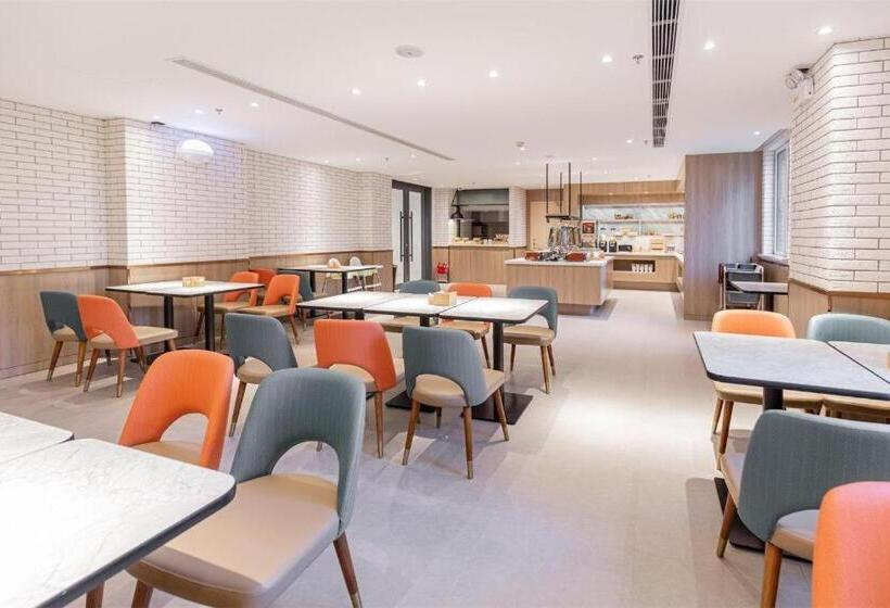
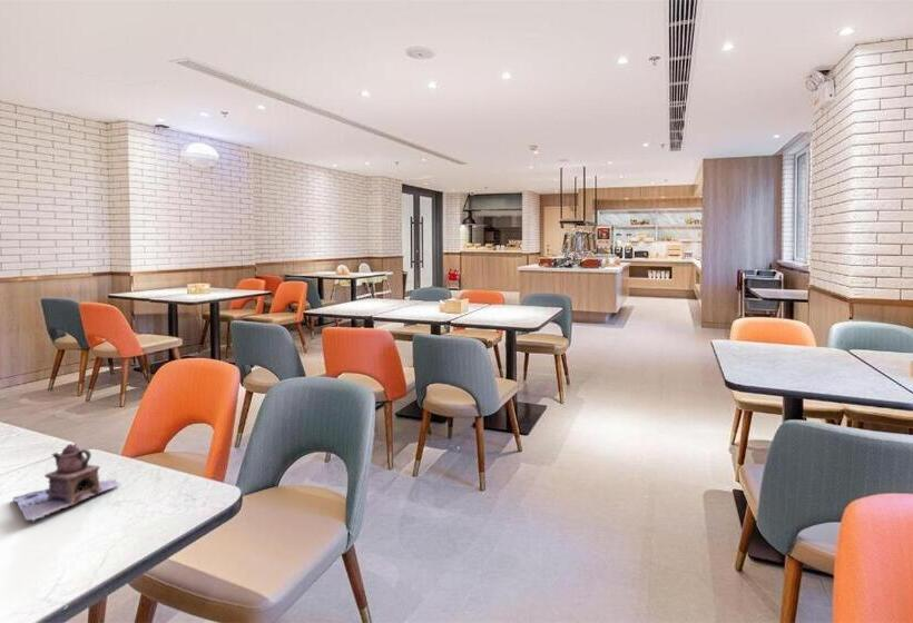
+ teapot [12,443,121,523]
